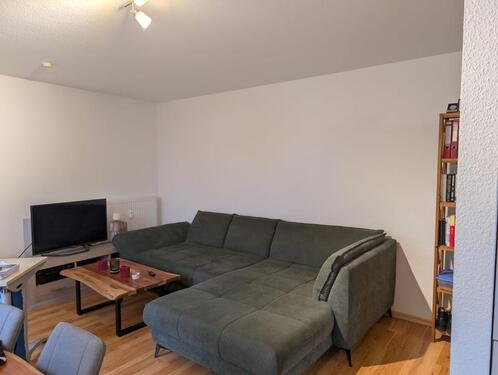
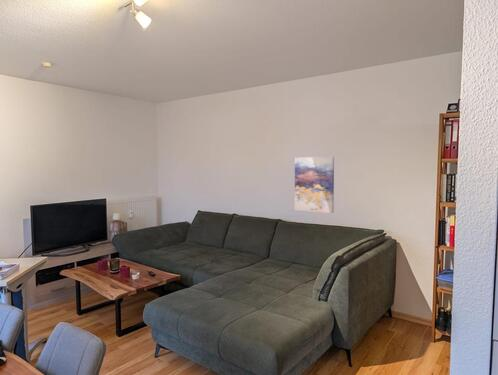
+ wall art [294,156,335,214]
